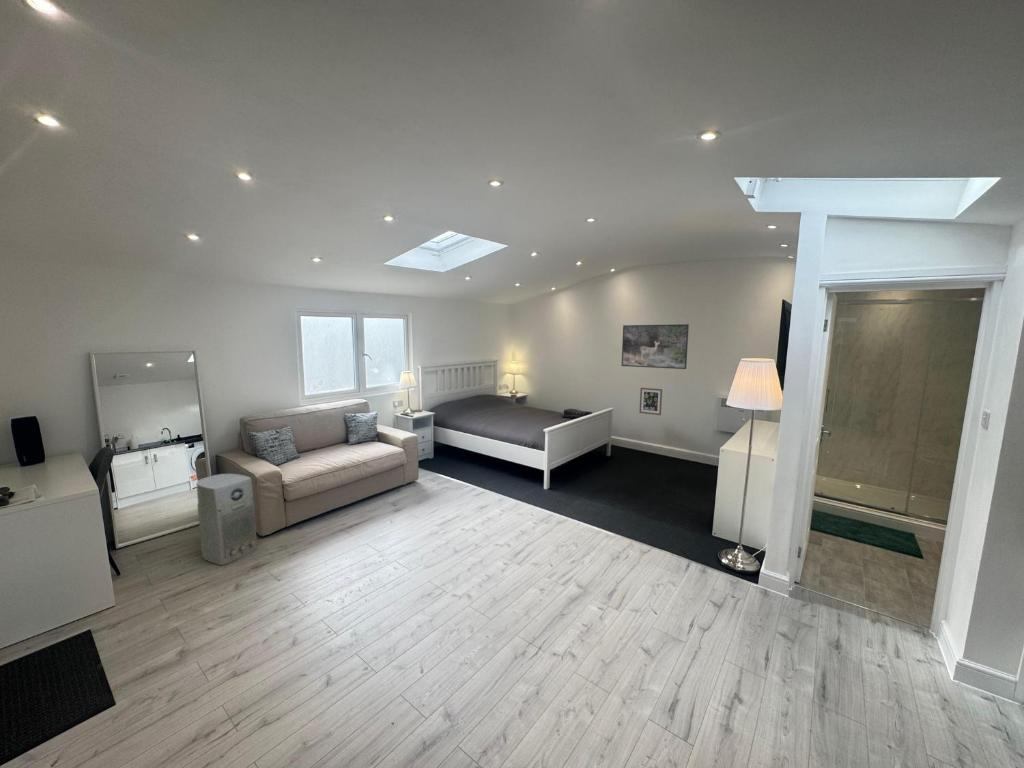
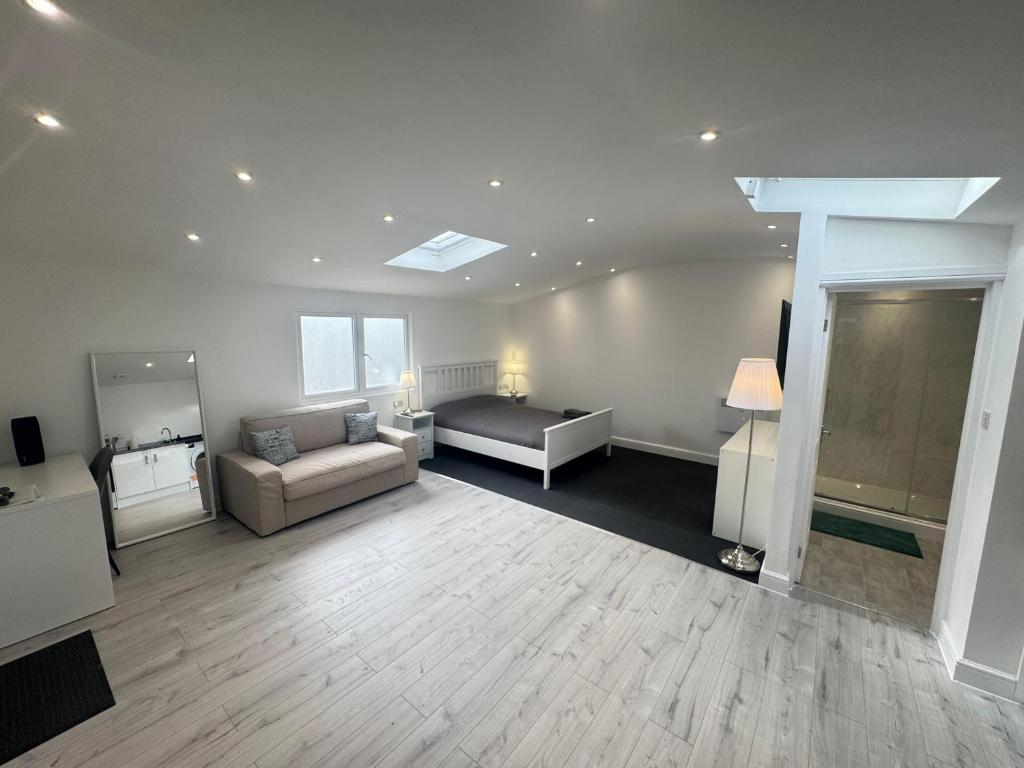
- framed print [621,323,690,370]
- air purifier [195,473,258,566]
- wall art [638,387,663,416]
